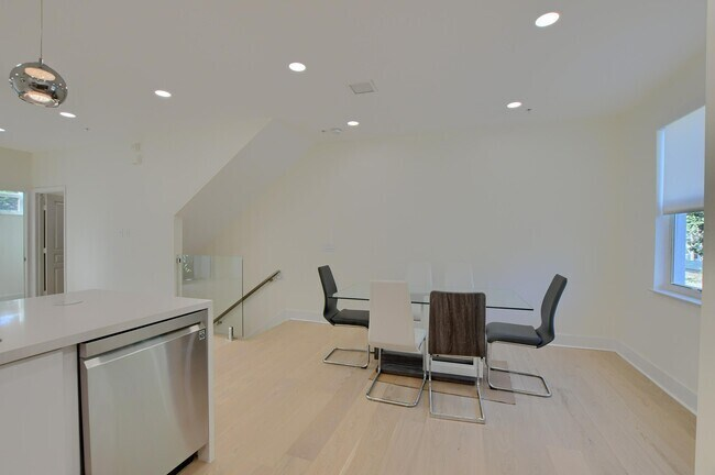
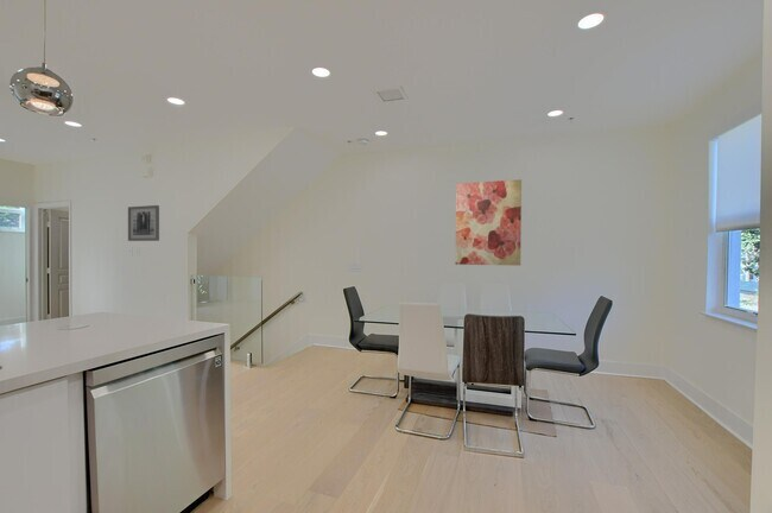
+ wall art [454,178,523,267]
+ wall art [127,204,160,242]
